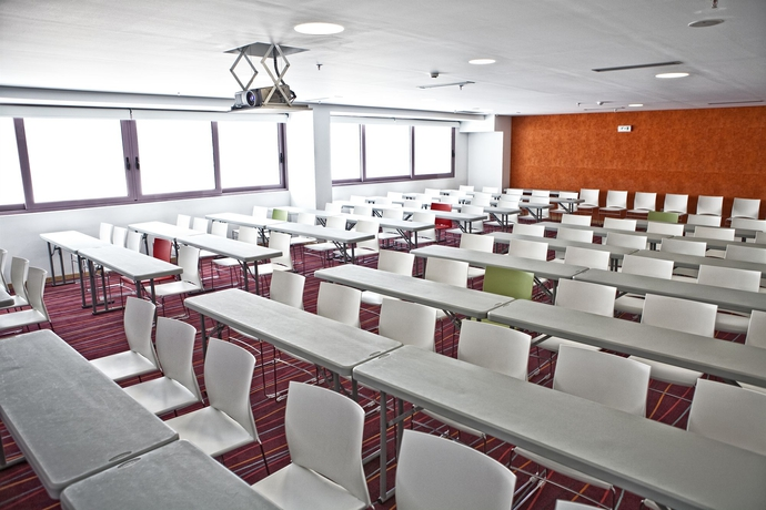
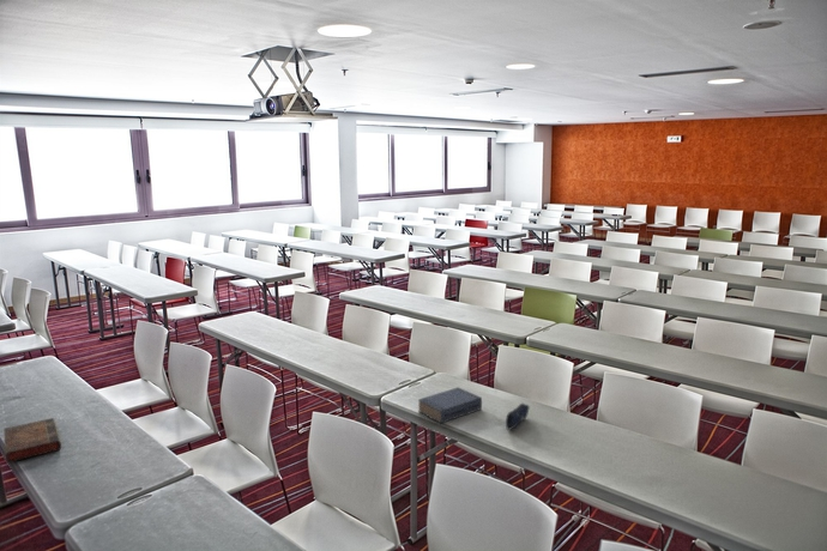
+ book [4,417,62,464]
+ book [417,386,483,424]
+ pencil case [505,402,531,431]
